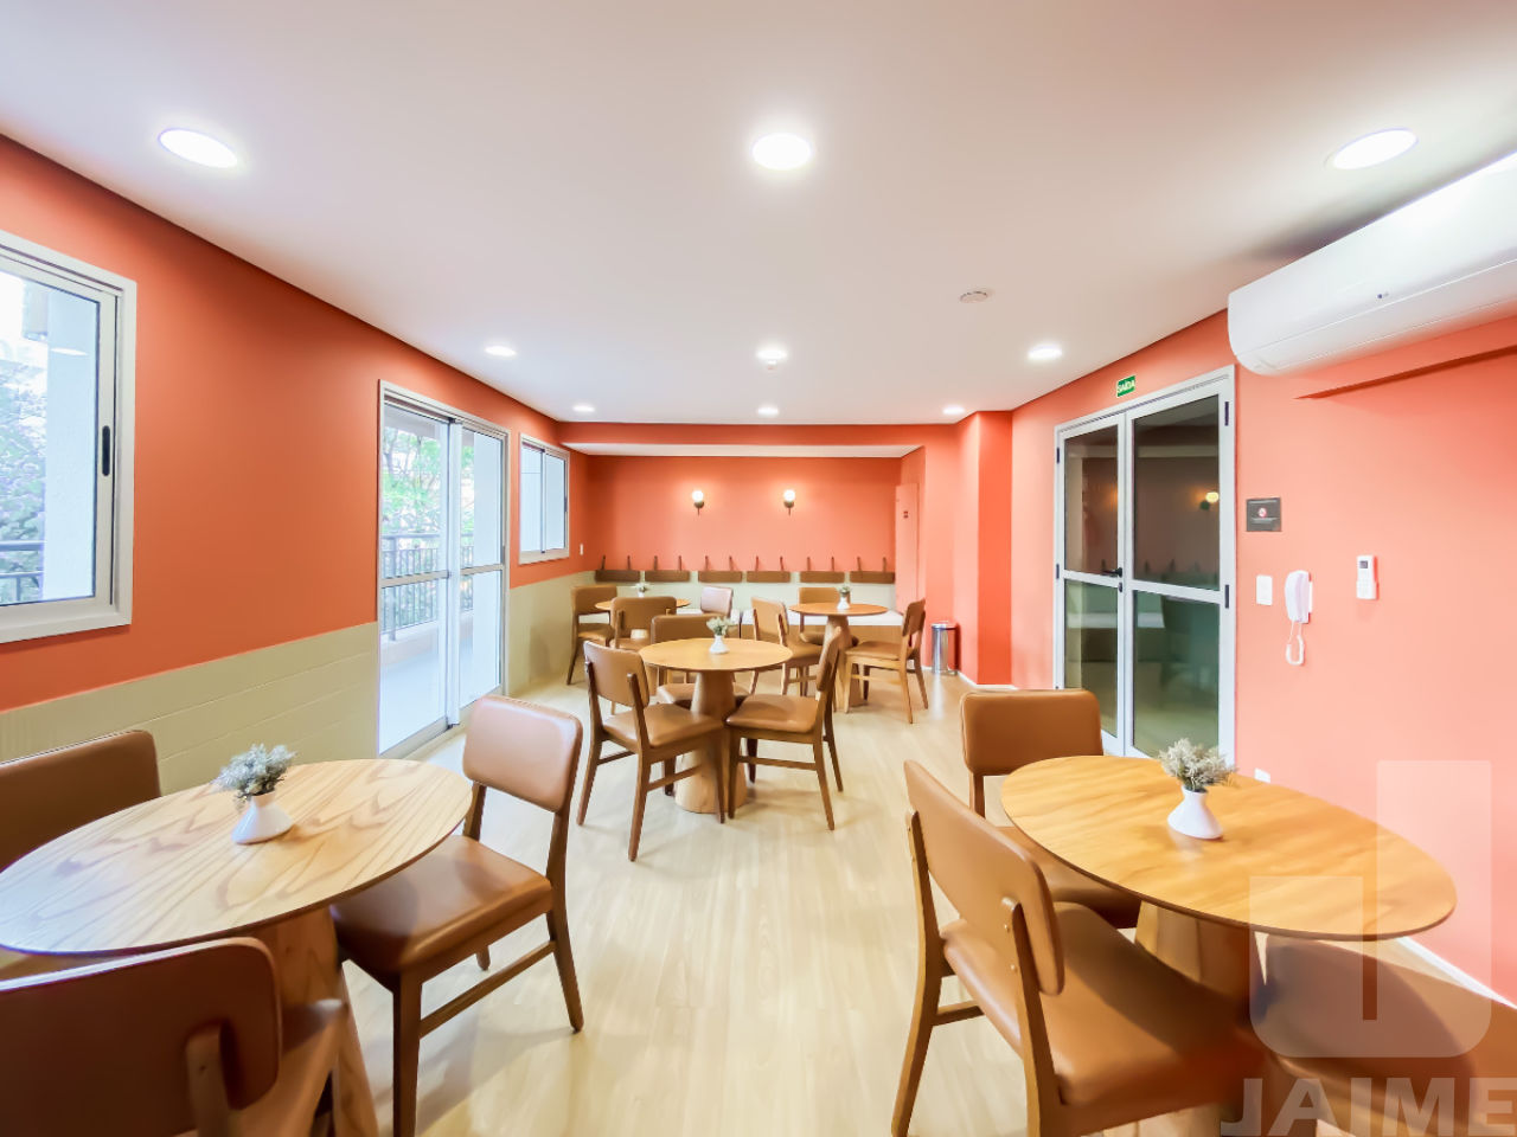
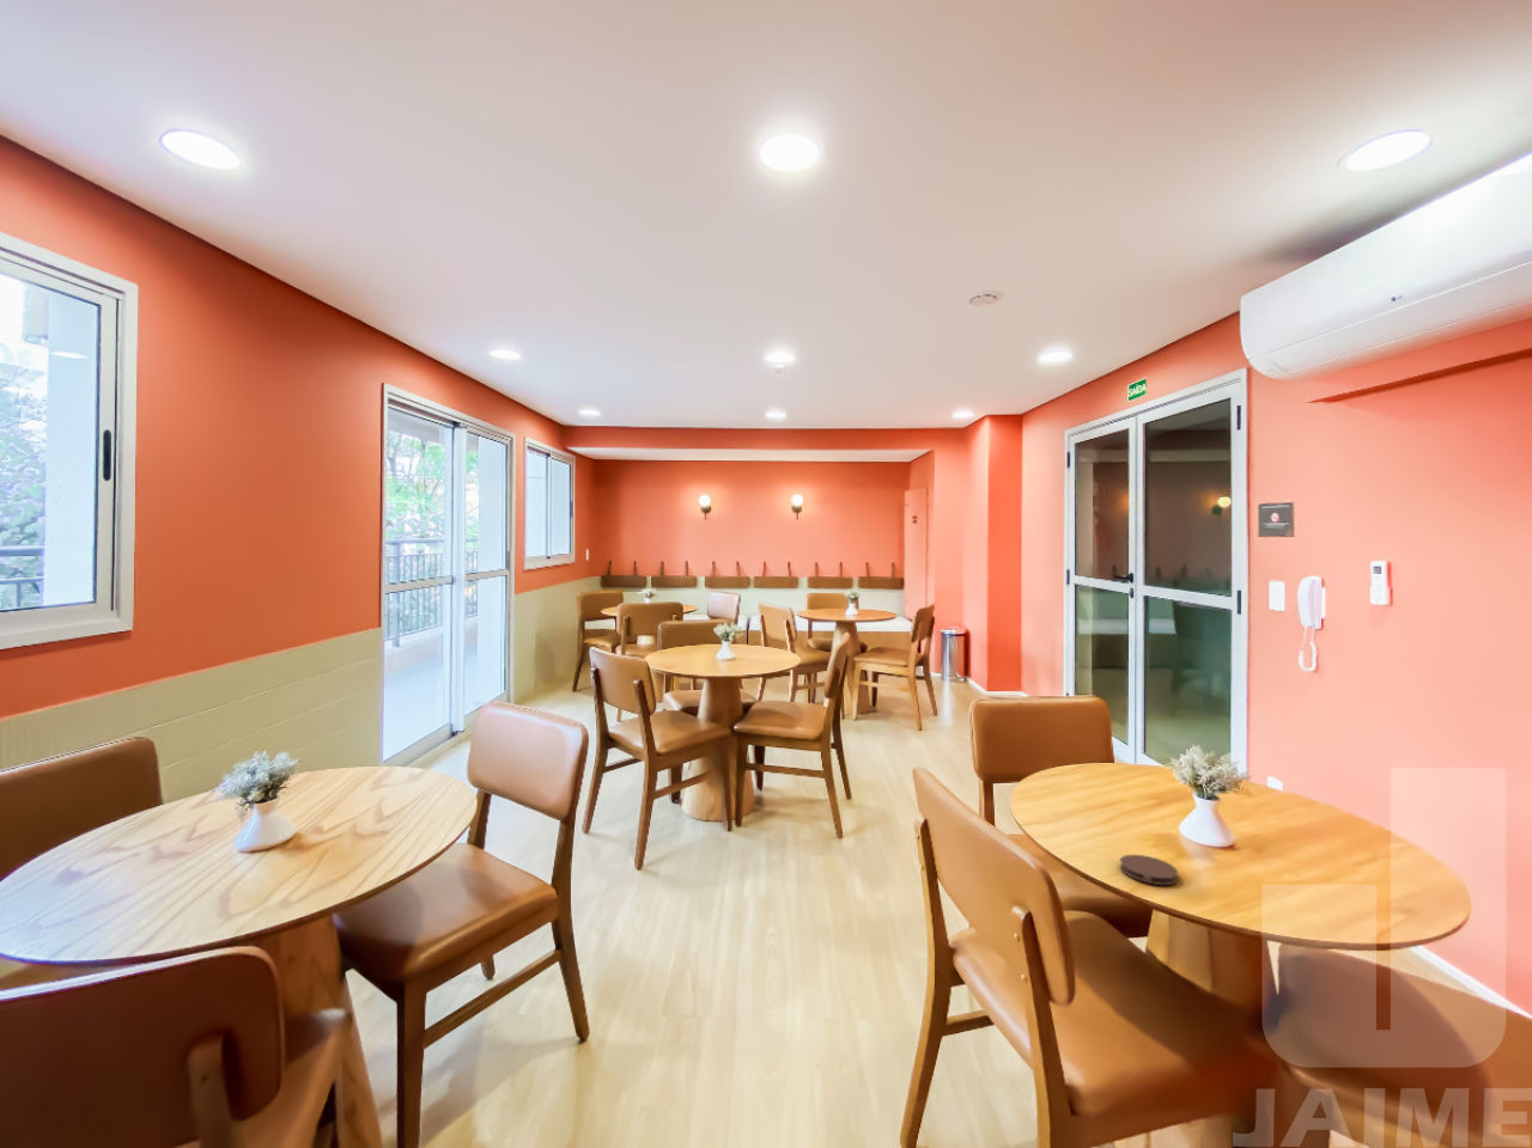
+ coaster [1119,854,1179,886]
